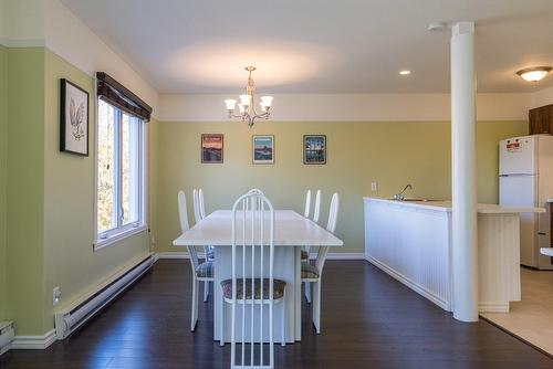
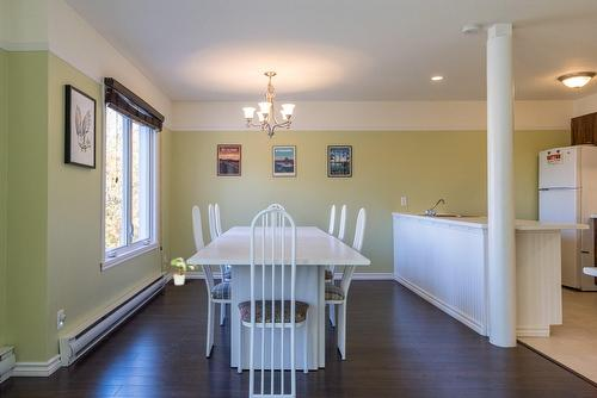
+ potted plant [170,257,199,286]
